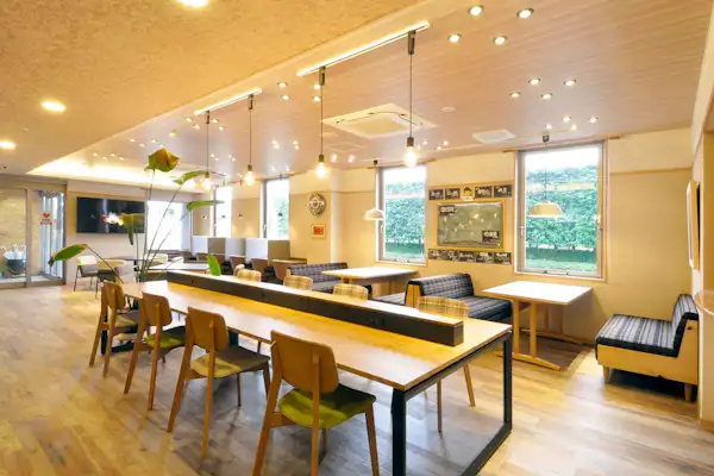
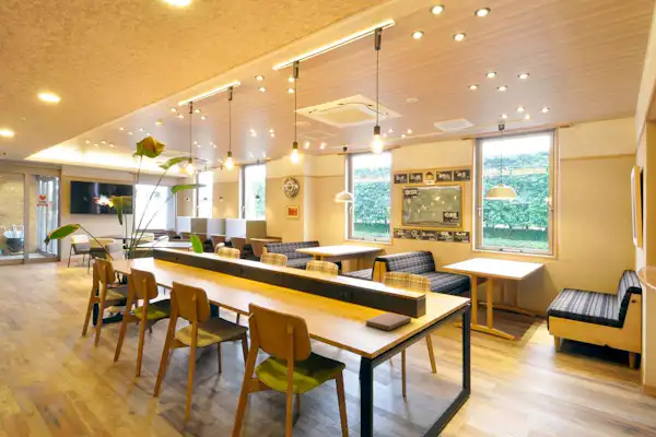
+ notebook [364,311,412,332]
